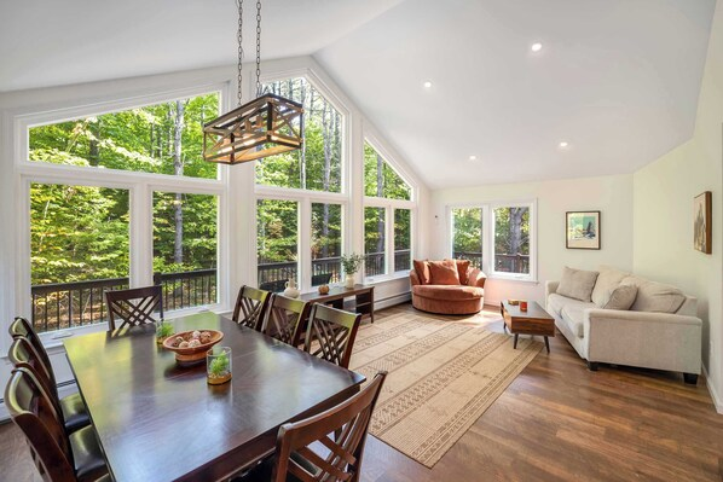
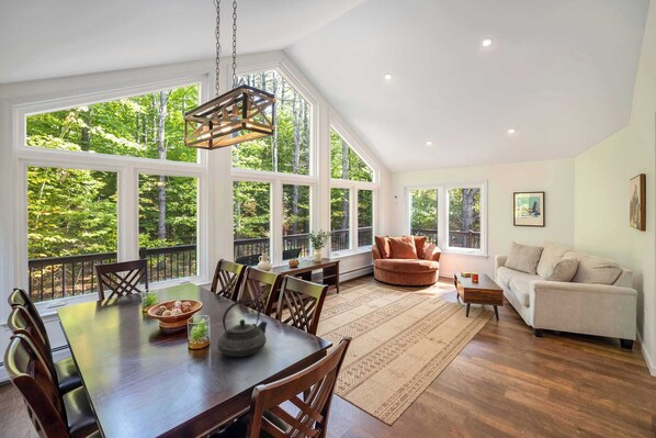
+ teapot [216,299,269,358]
